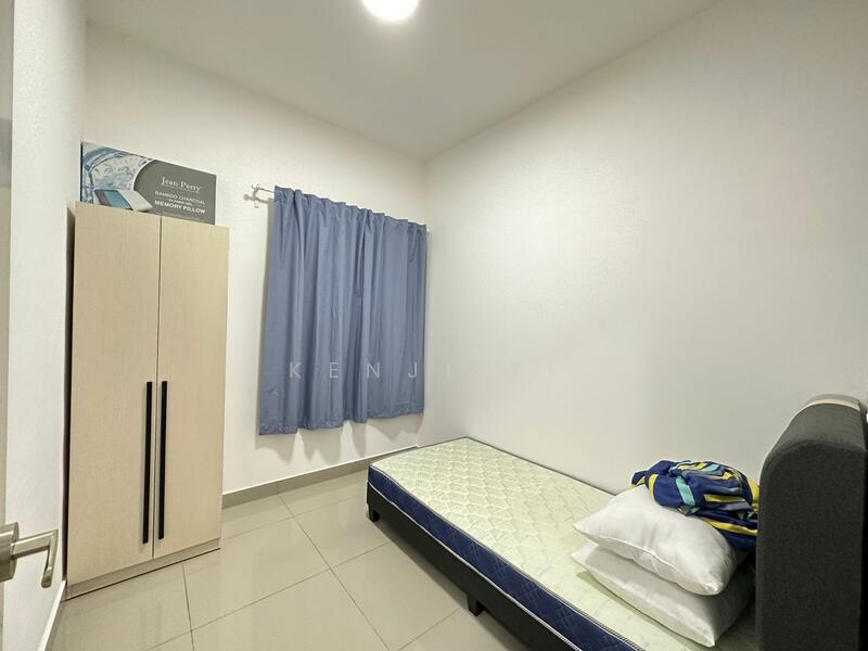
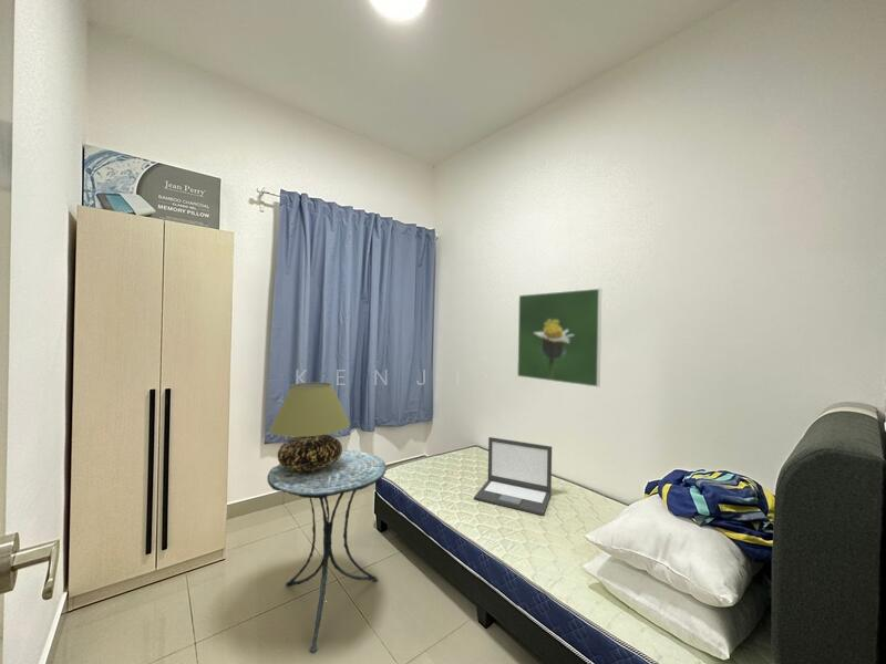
+ laptop [473,436,553,517]
+ side table [266,449,388,654]
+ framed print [516,288,602,388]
+ table lamp [269,381,351,471]
